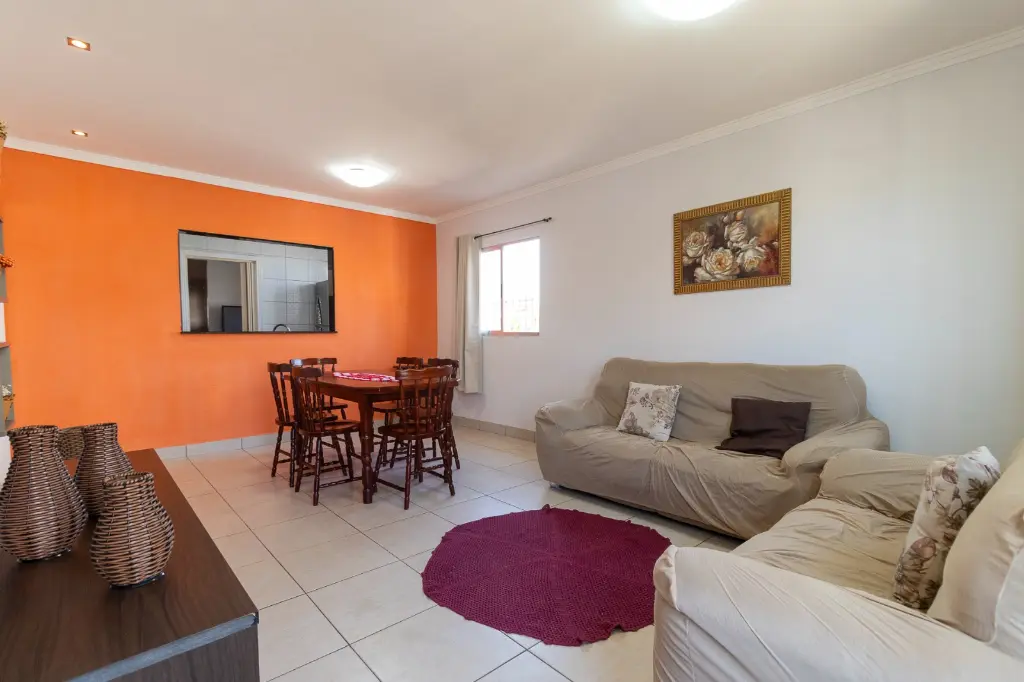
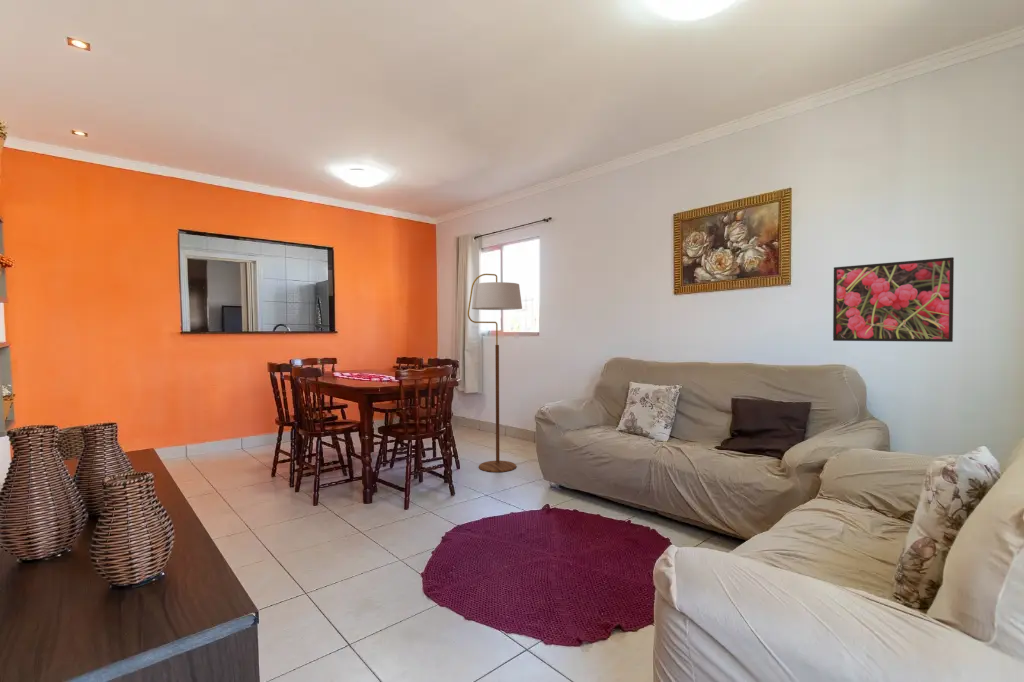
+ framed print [832,256,955,343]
+ floor lamp [467,273,523,473]
